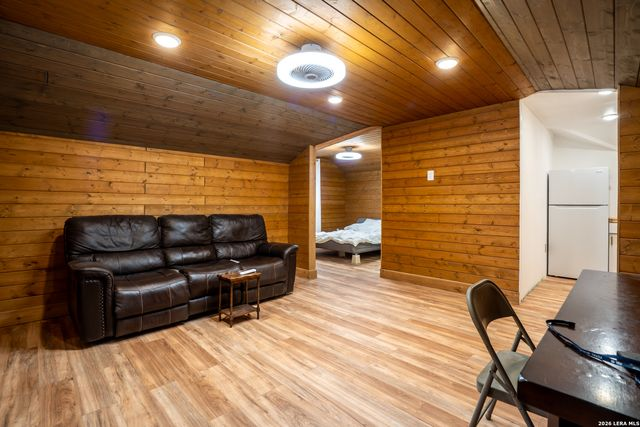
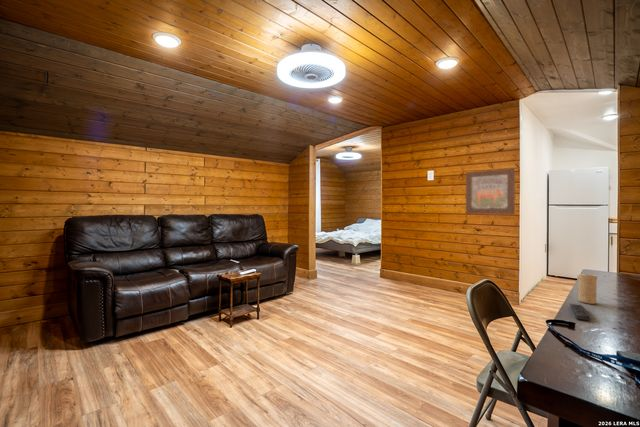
+ wall art [465,167,516,216]
+ candle [576,273,598,305]
+ remote control [568,303,592,321]
